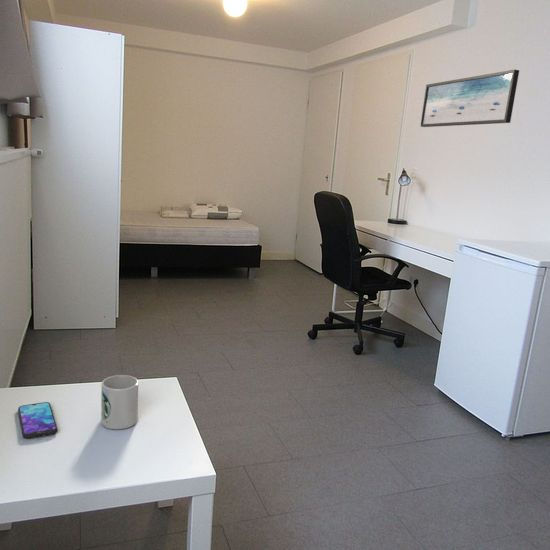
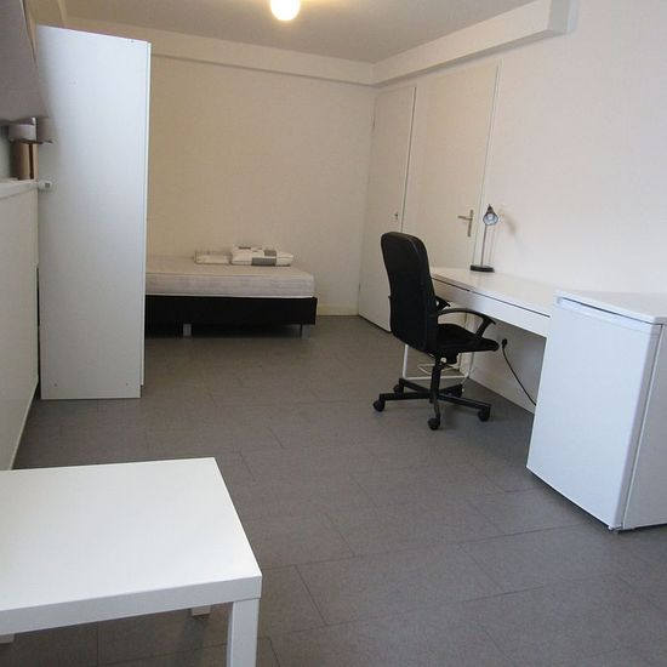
- wall art [420,69,520,128]
- smartphone [17,401,59,439]
- mug [100,374,139,430]
